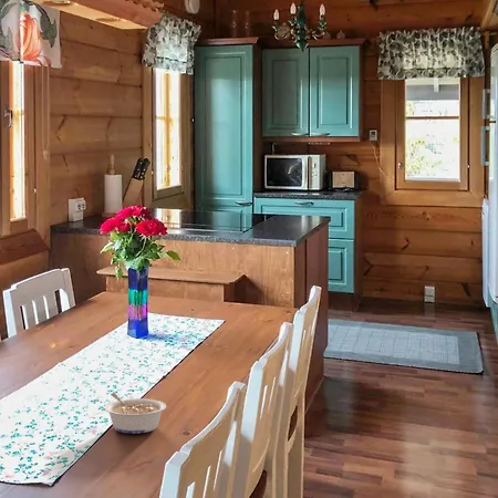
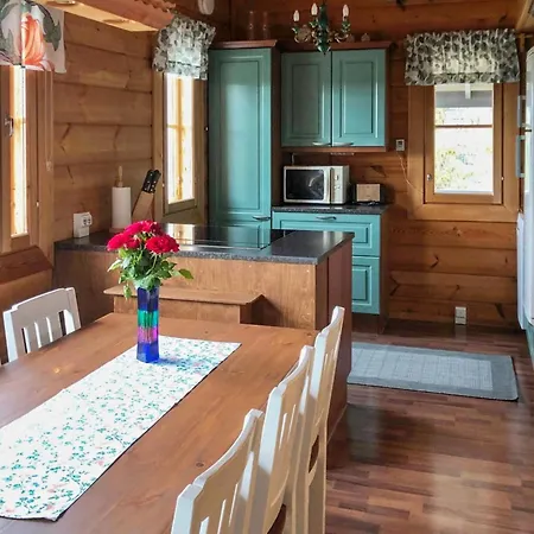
- legume [103,392,167,435]
